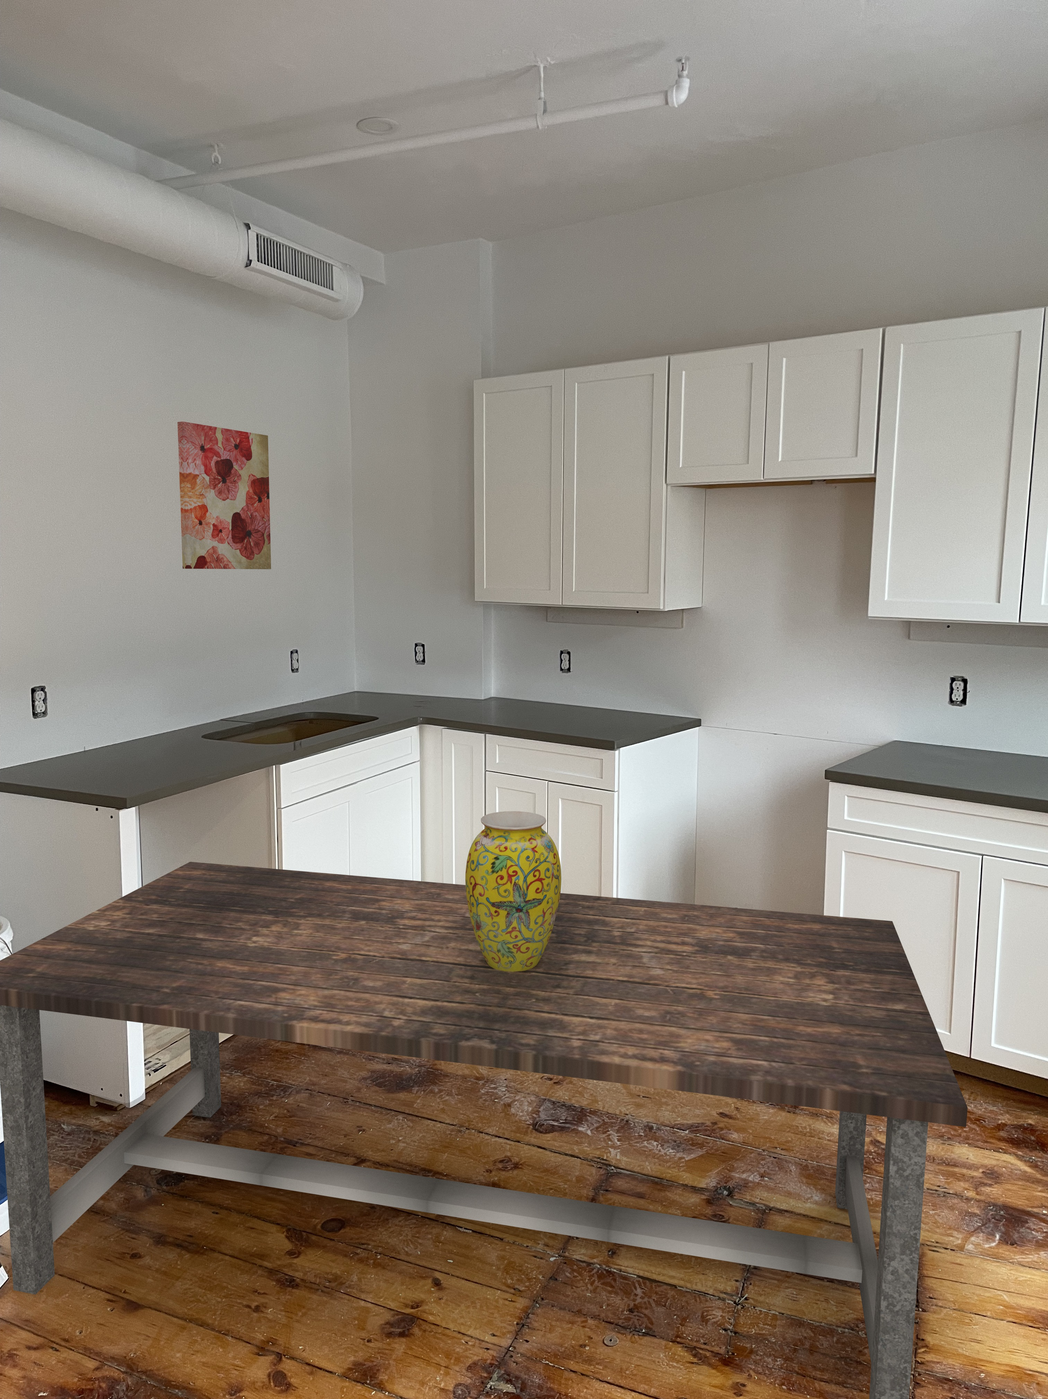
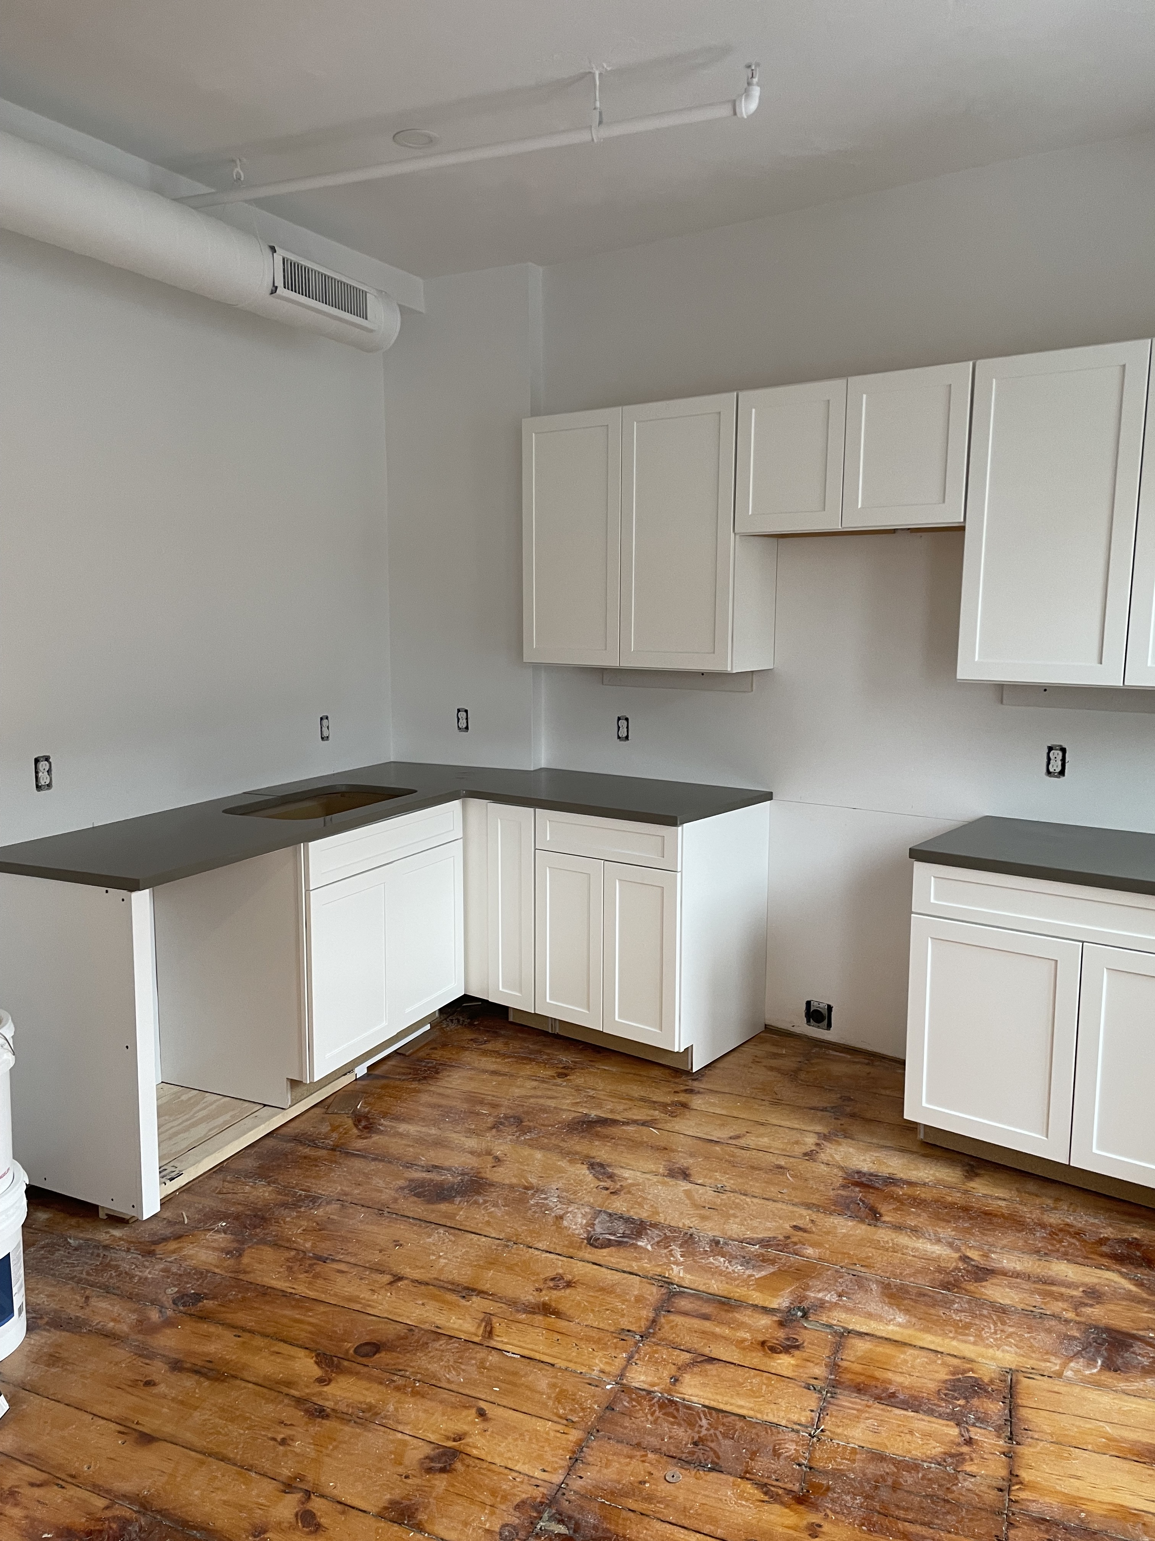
- wall art [177,421,272,570]
- vase [465,811,561,972]
- dining table [0,861,968,1399]
